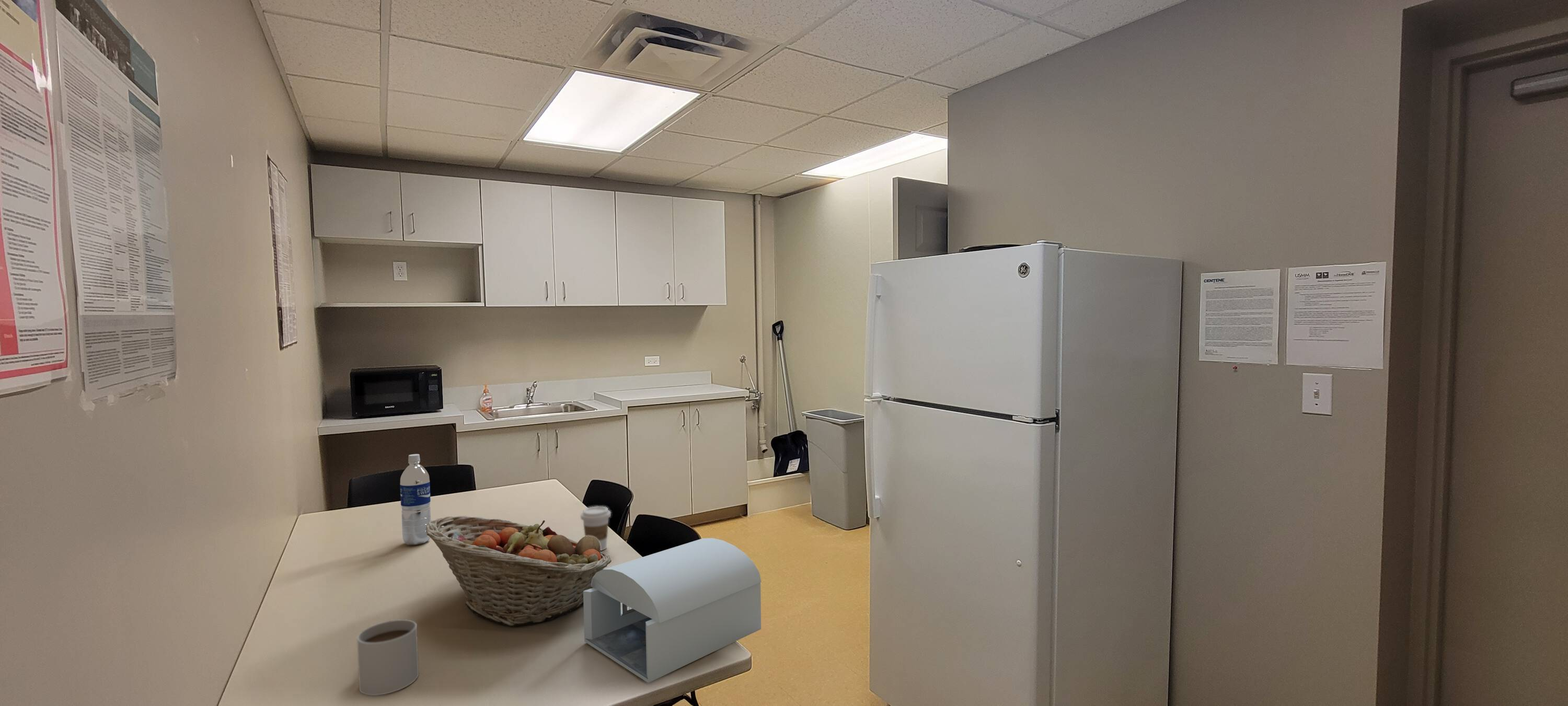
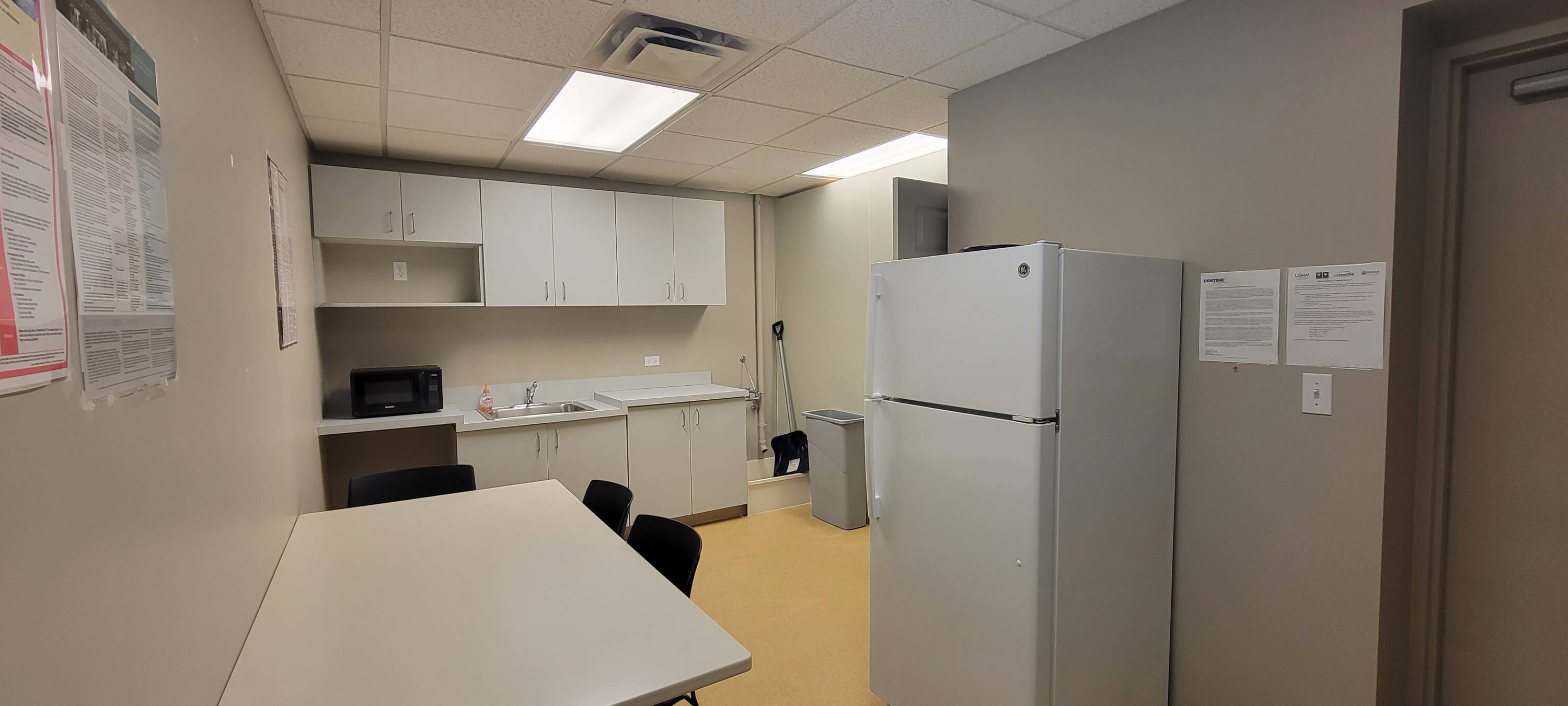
- fruit basket [426,515,612,627]
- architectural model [583,538,762,684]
- water bottle [399,454,431,546]
- coffee cup [580,506,612,551]
- mug [356,619,419,696]
